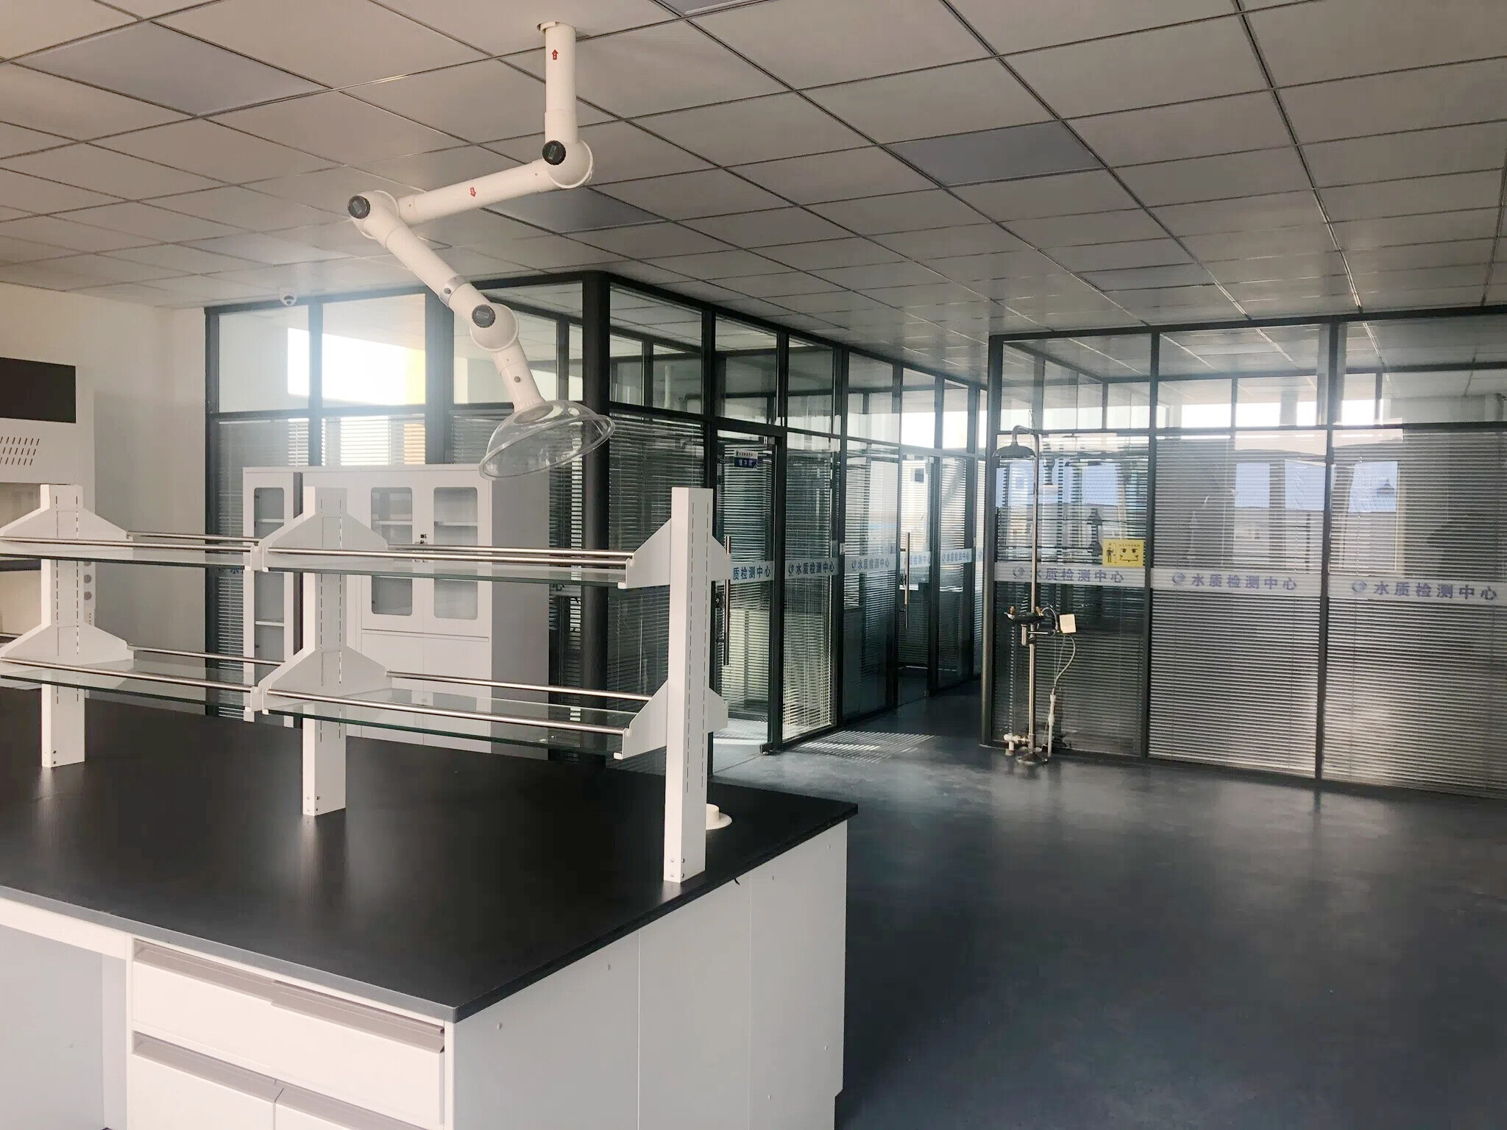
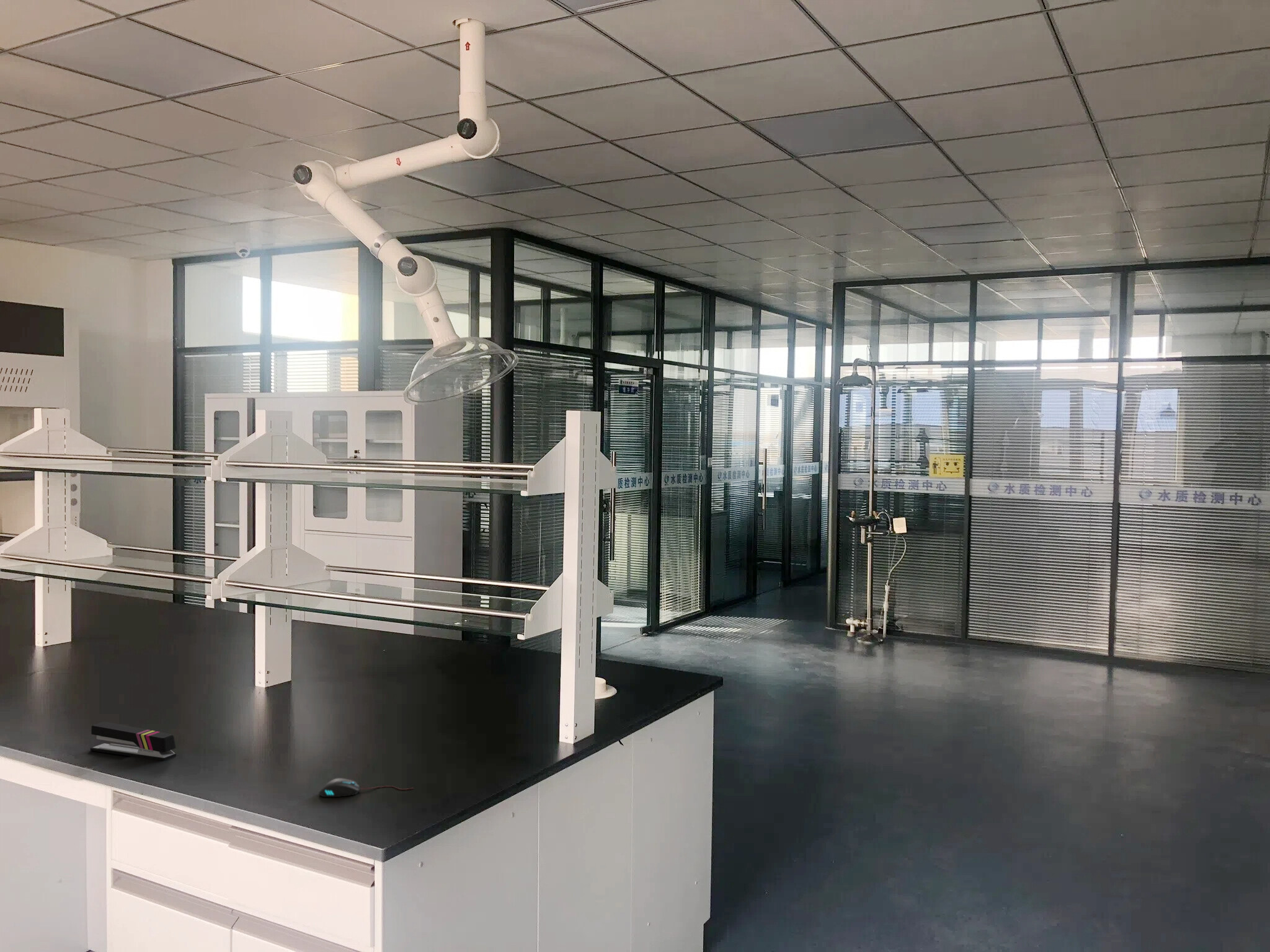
+ stapler [89,721,177,761]
+ mouse [318,777,414,798]
